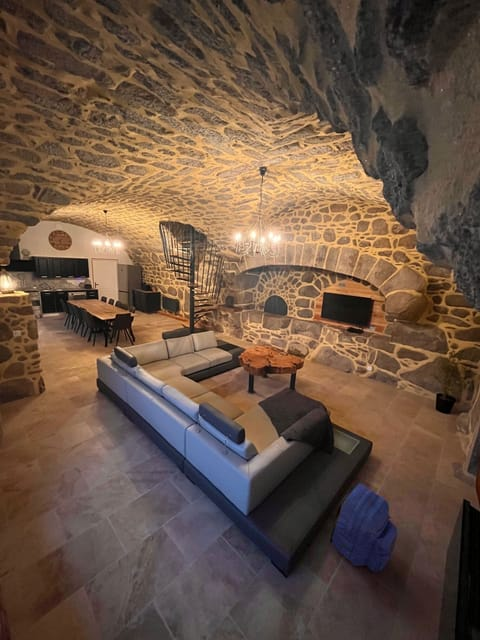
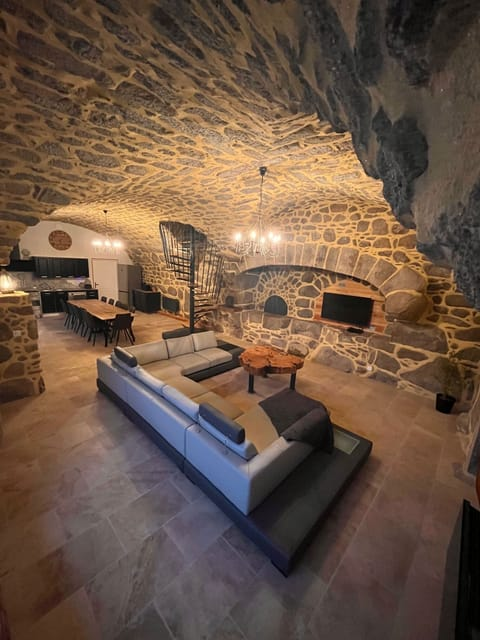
- backpack [328,482,398,573]
